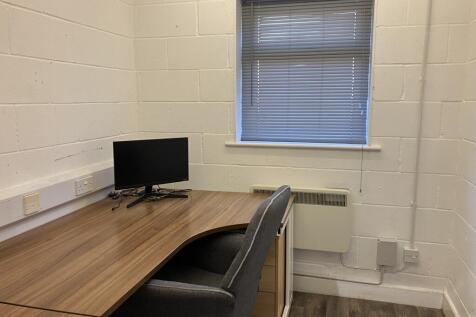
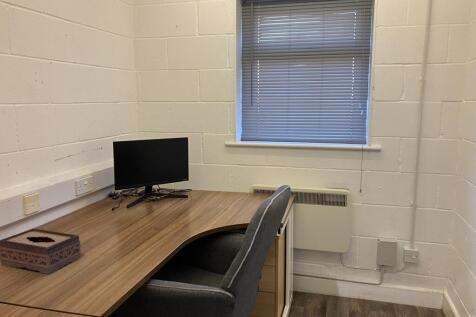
+ tissue box [0,228,82,275]
